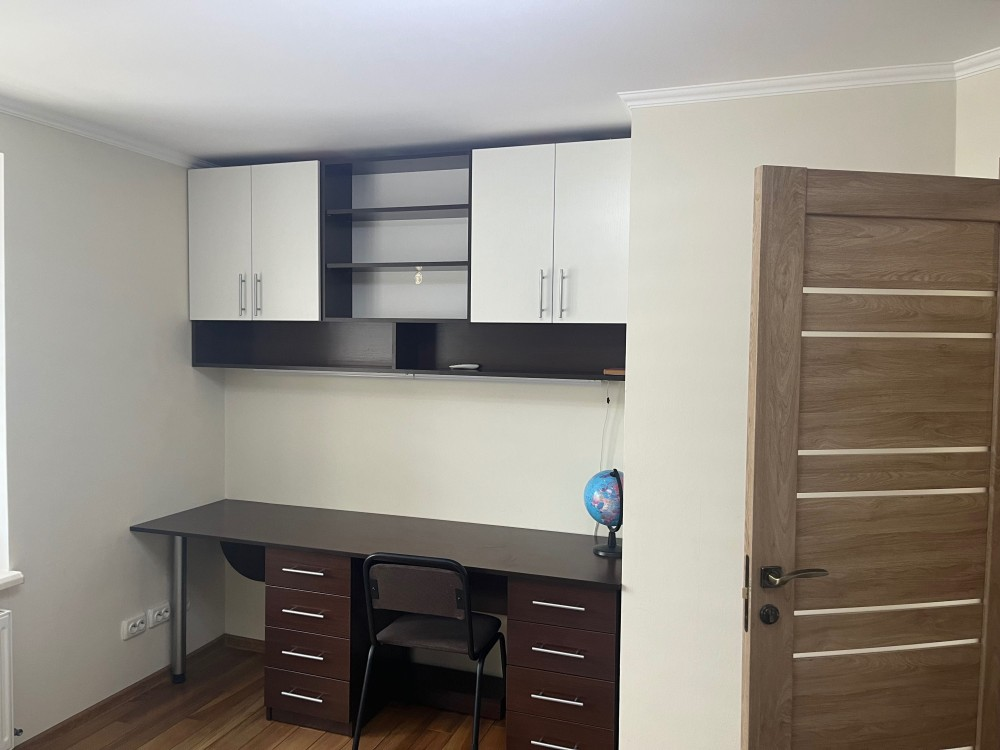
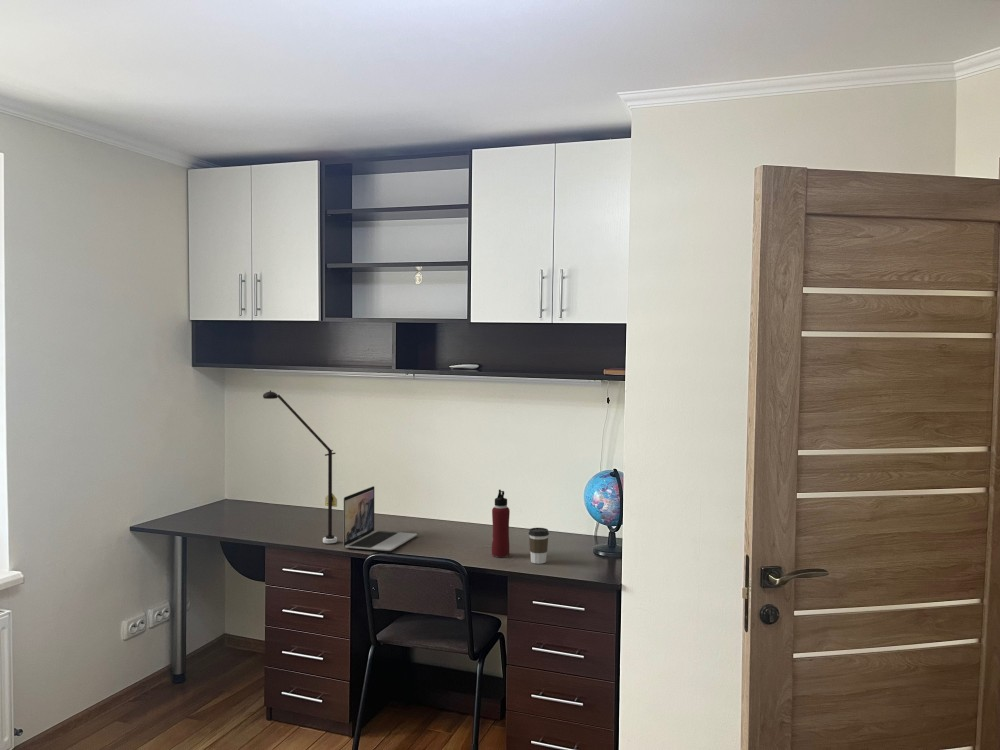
+ water bottle [491,489,511,558]
+ coffee cup [528,527,550,565]
+ desk lamp [262,390,338,544]
+ laptop [342,485,418,552]
